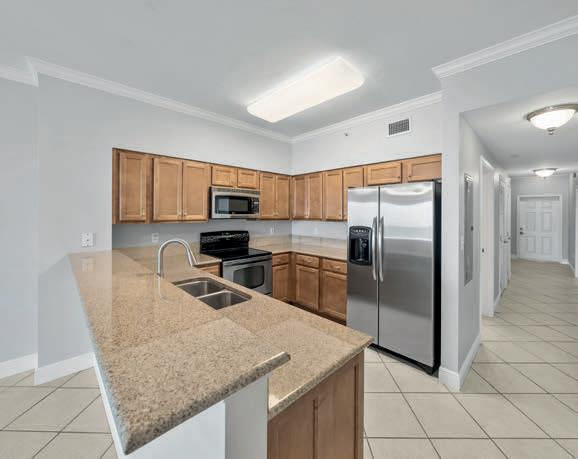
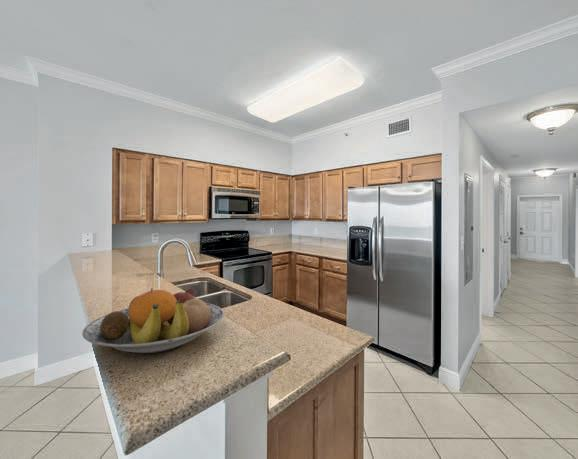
+ fruit bowl [81,287,225,354]
